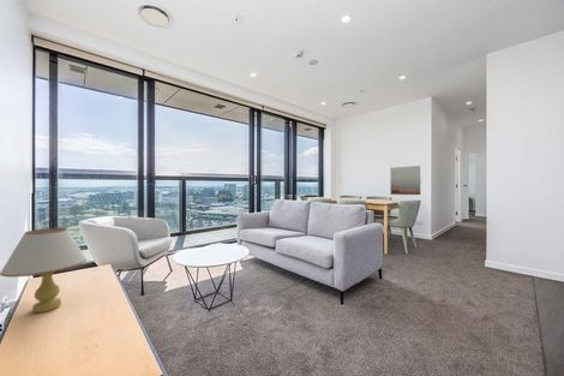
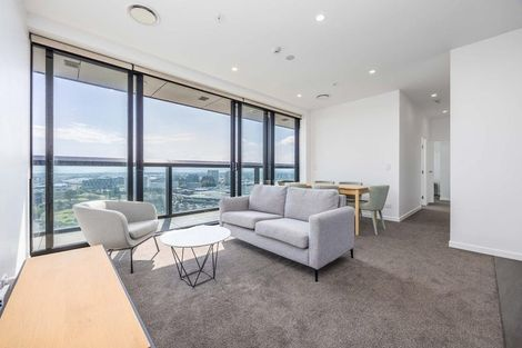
- table lamp [0,227,88,314]
- wall art [389,165,421,196]
